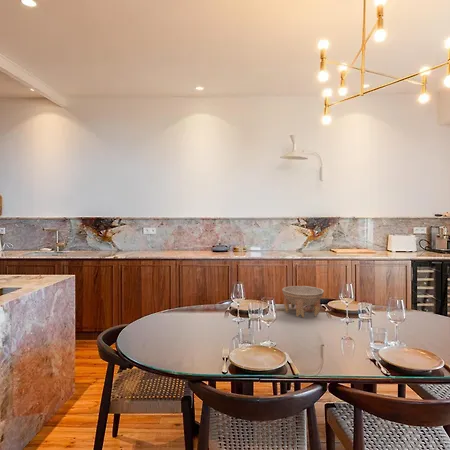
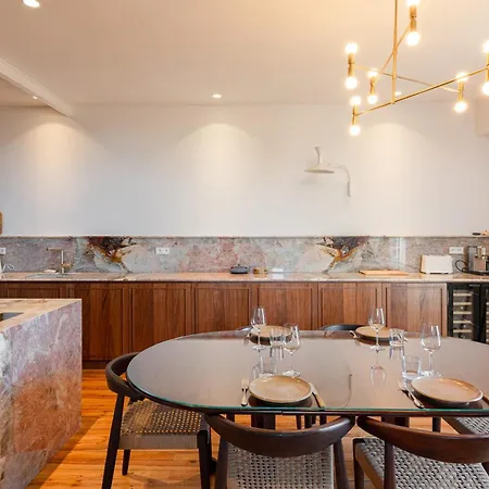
- bowl [281,285,325,319]
